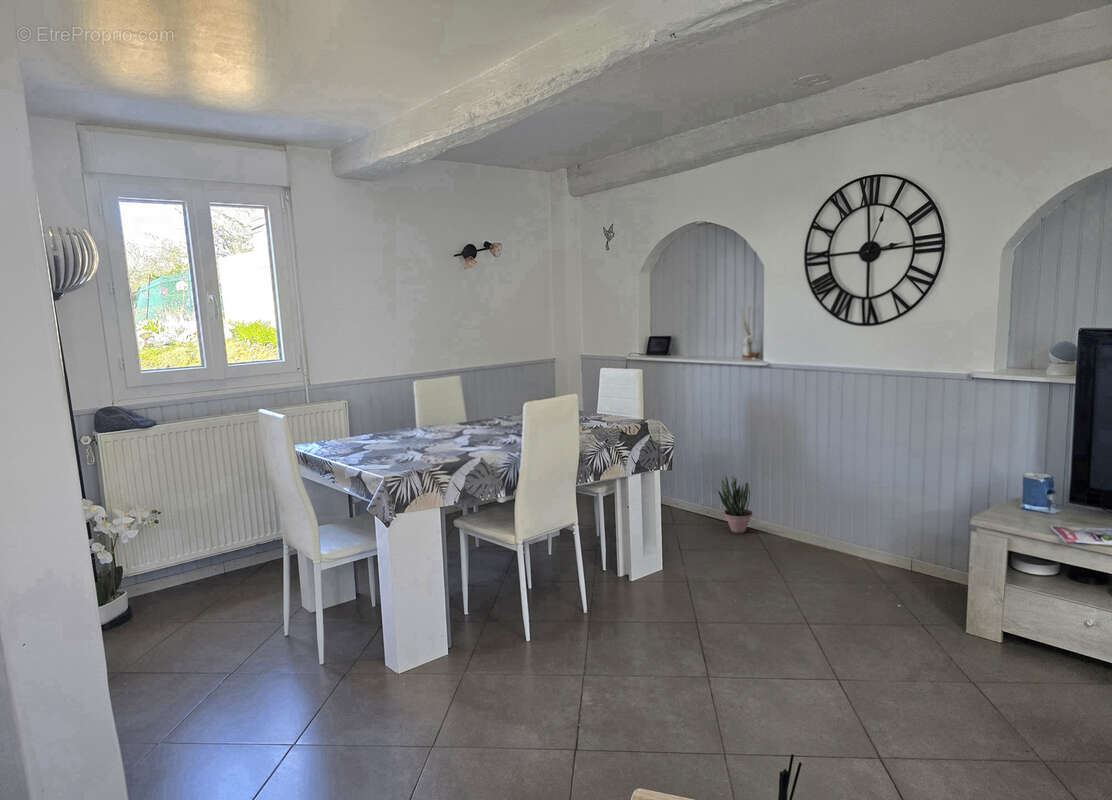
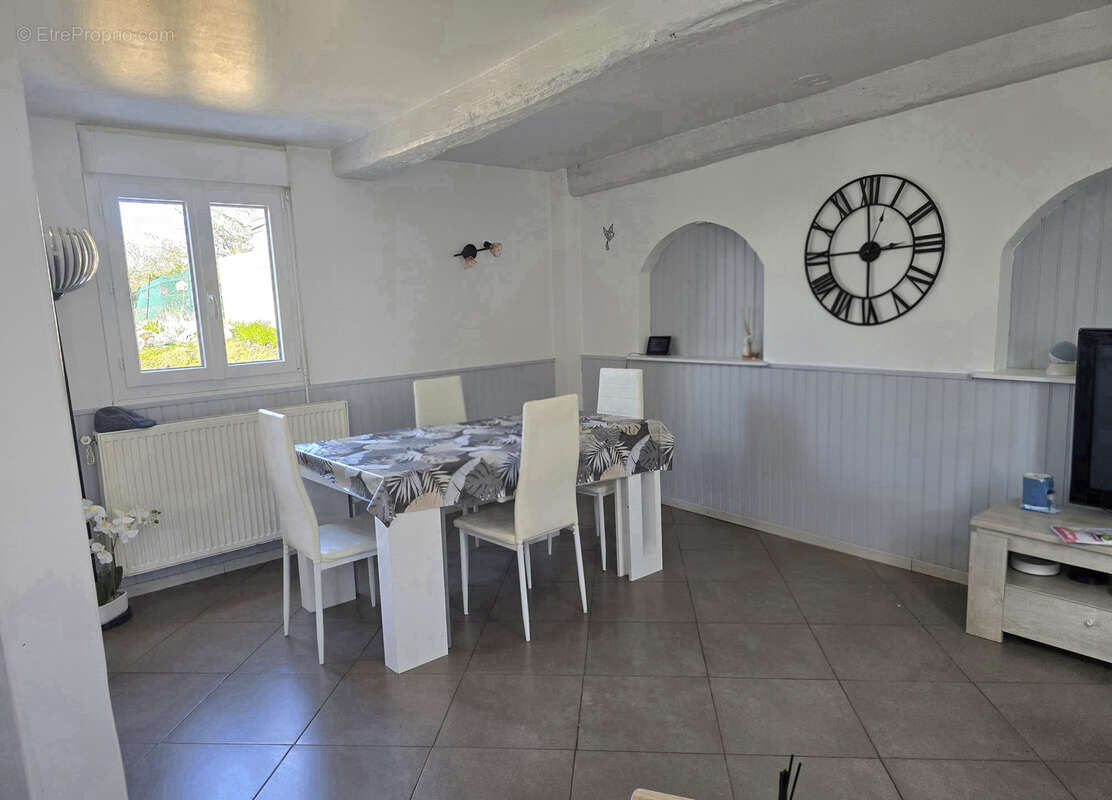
- potted plant [717,473,753,534]
